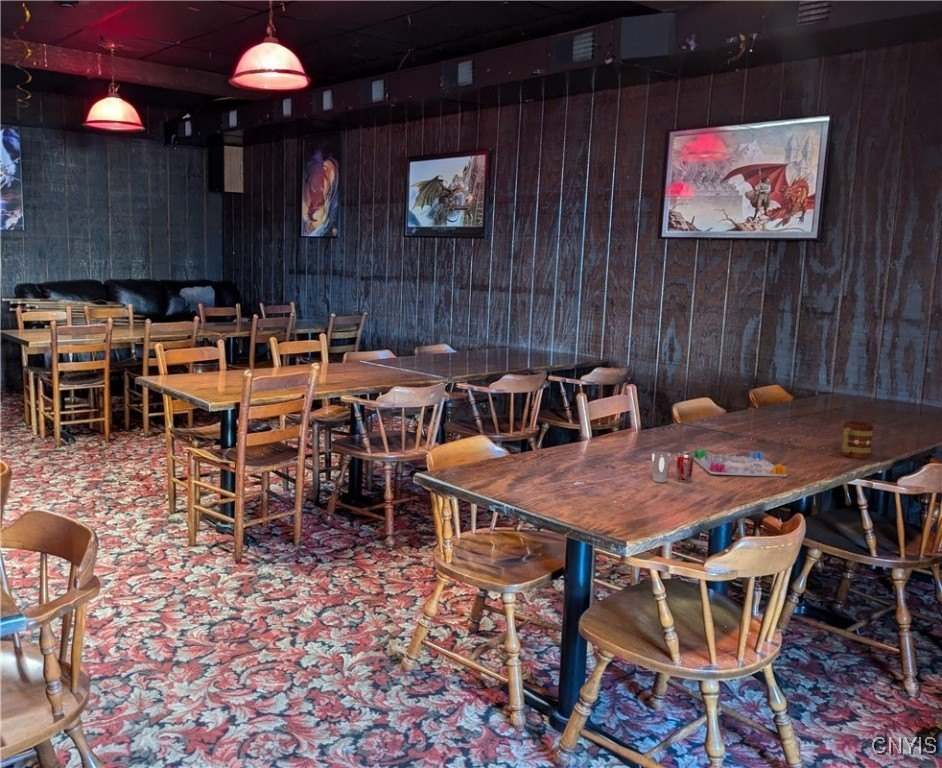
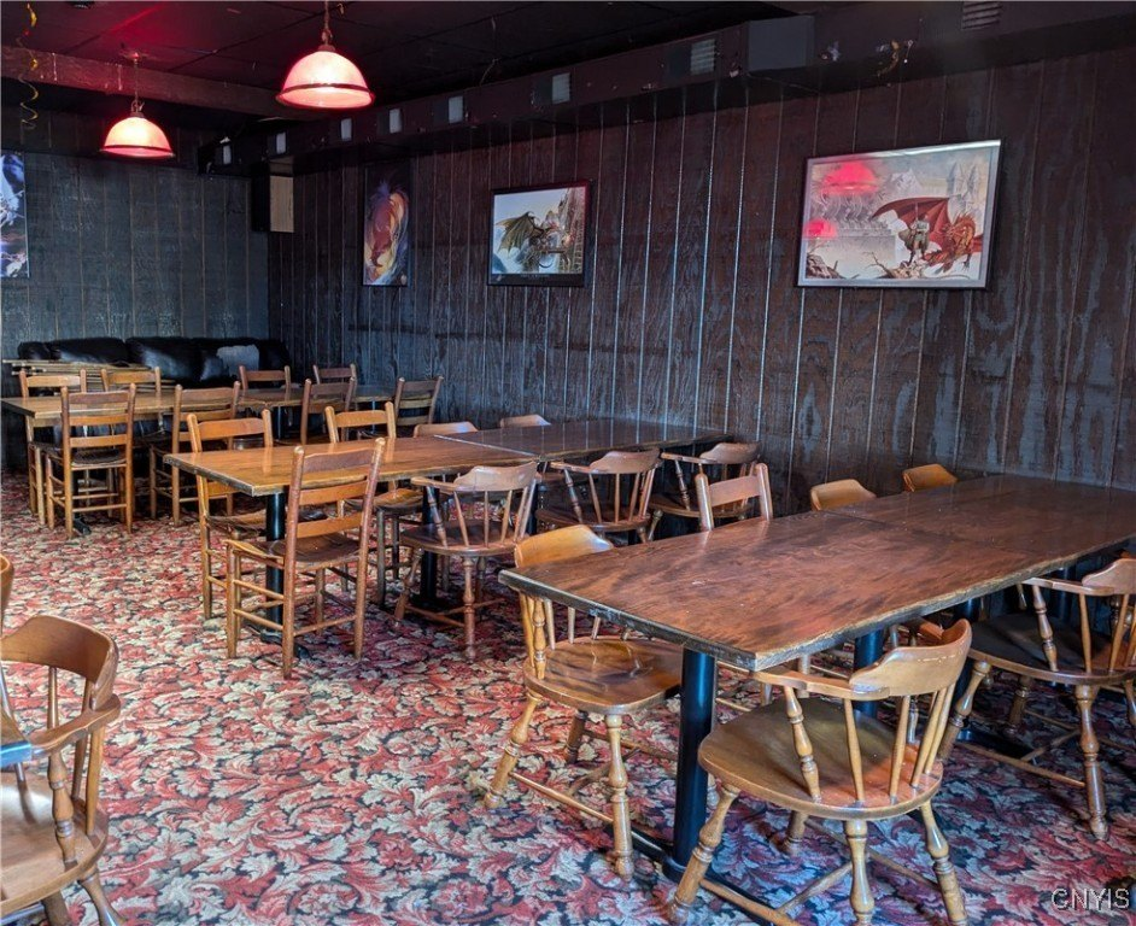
- mug [840,420,875,459]
- board game [693,448,789,478]
- beverage can [651,450,694,483]
